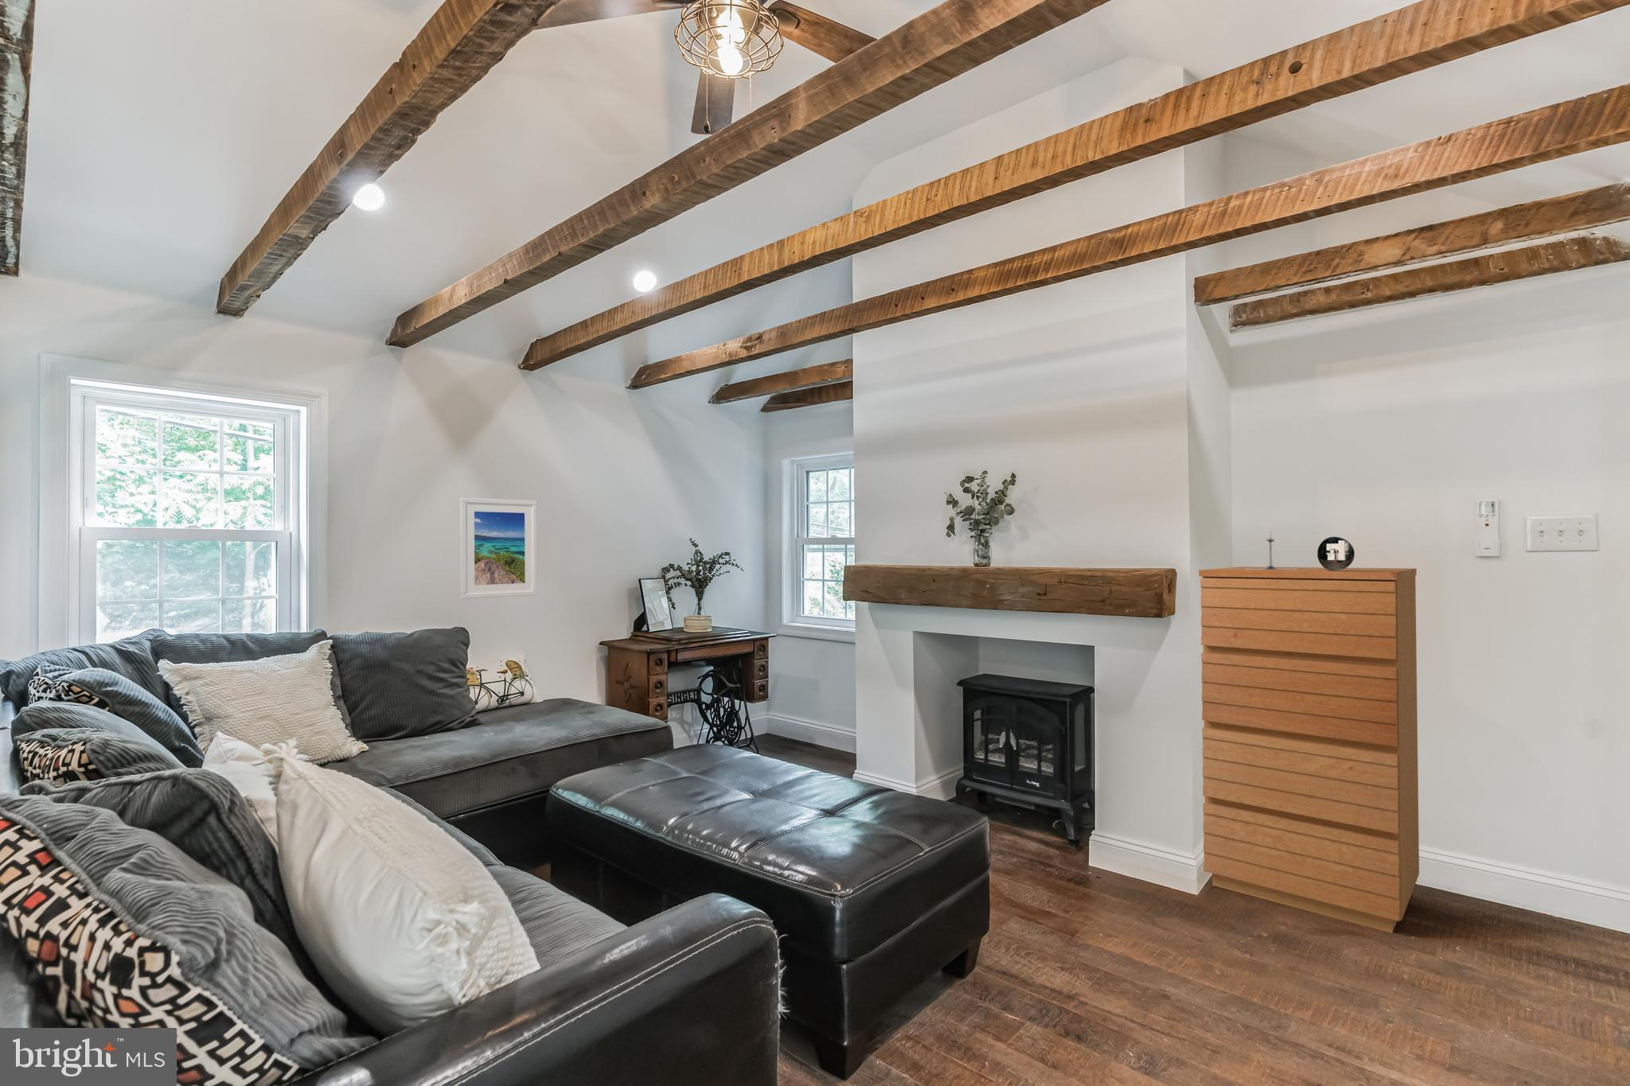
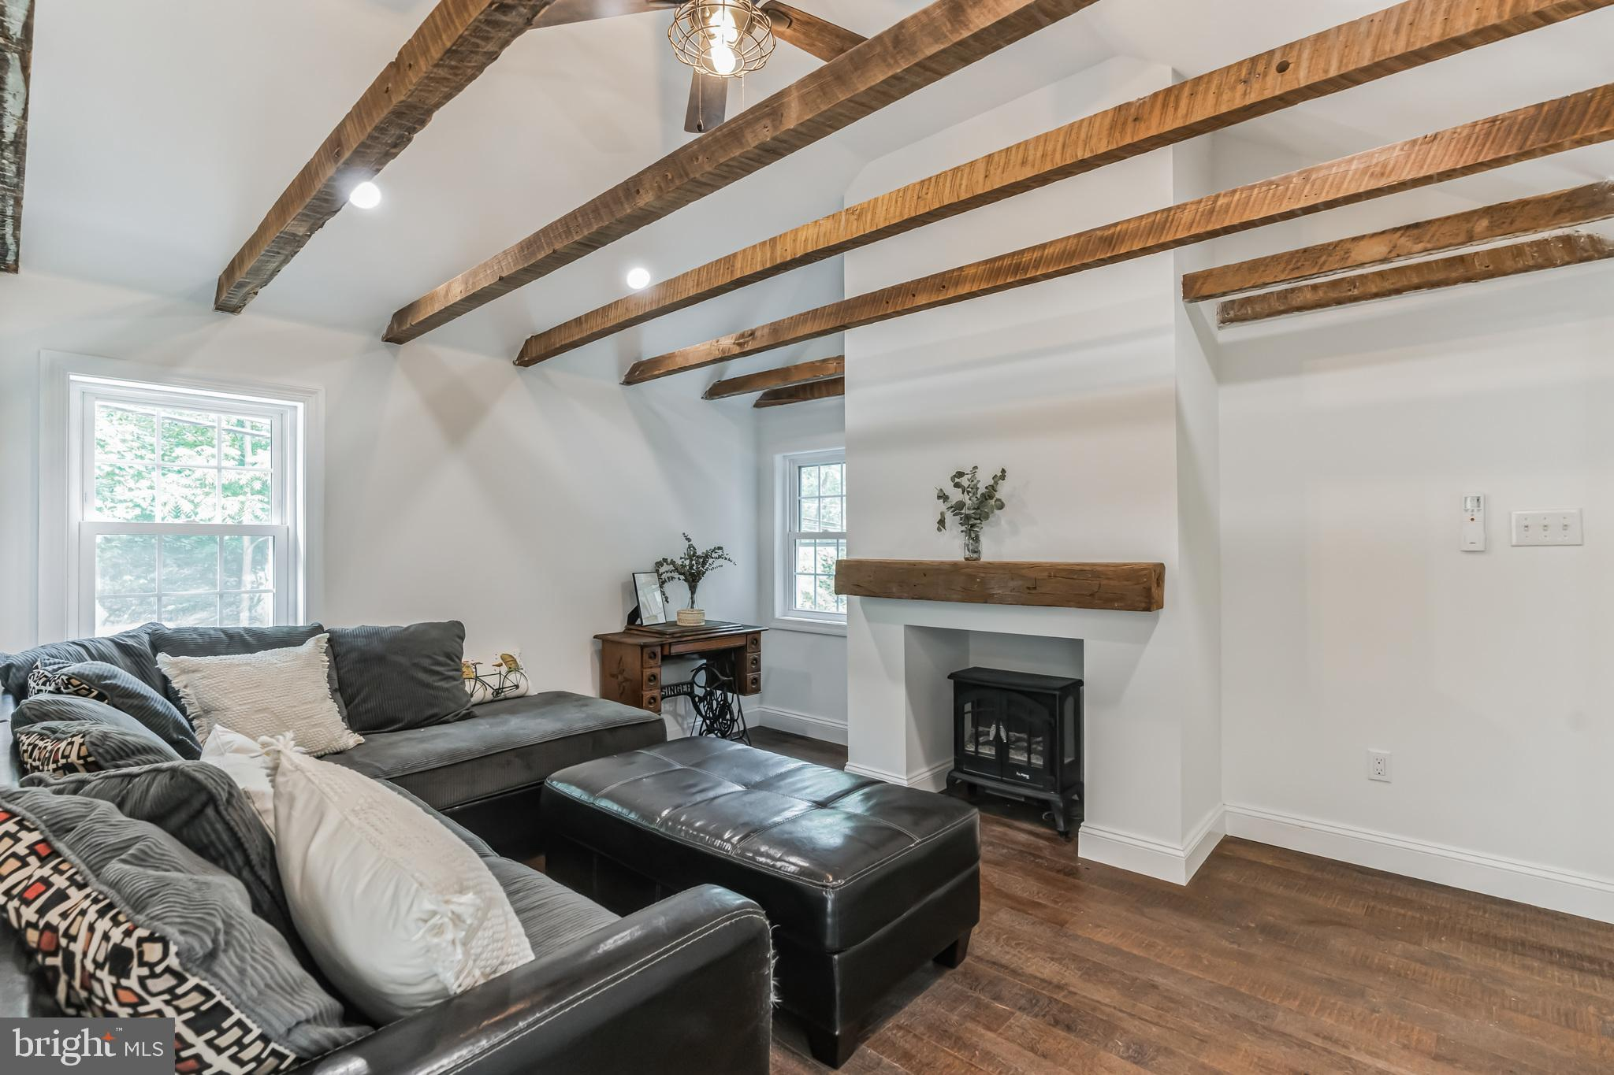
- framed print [458,497,538,600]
- decorative egg [1316,536,1355,571]
- dresser [1197,566,1420,934]
- candle [1245,530,1297,571]
